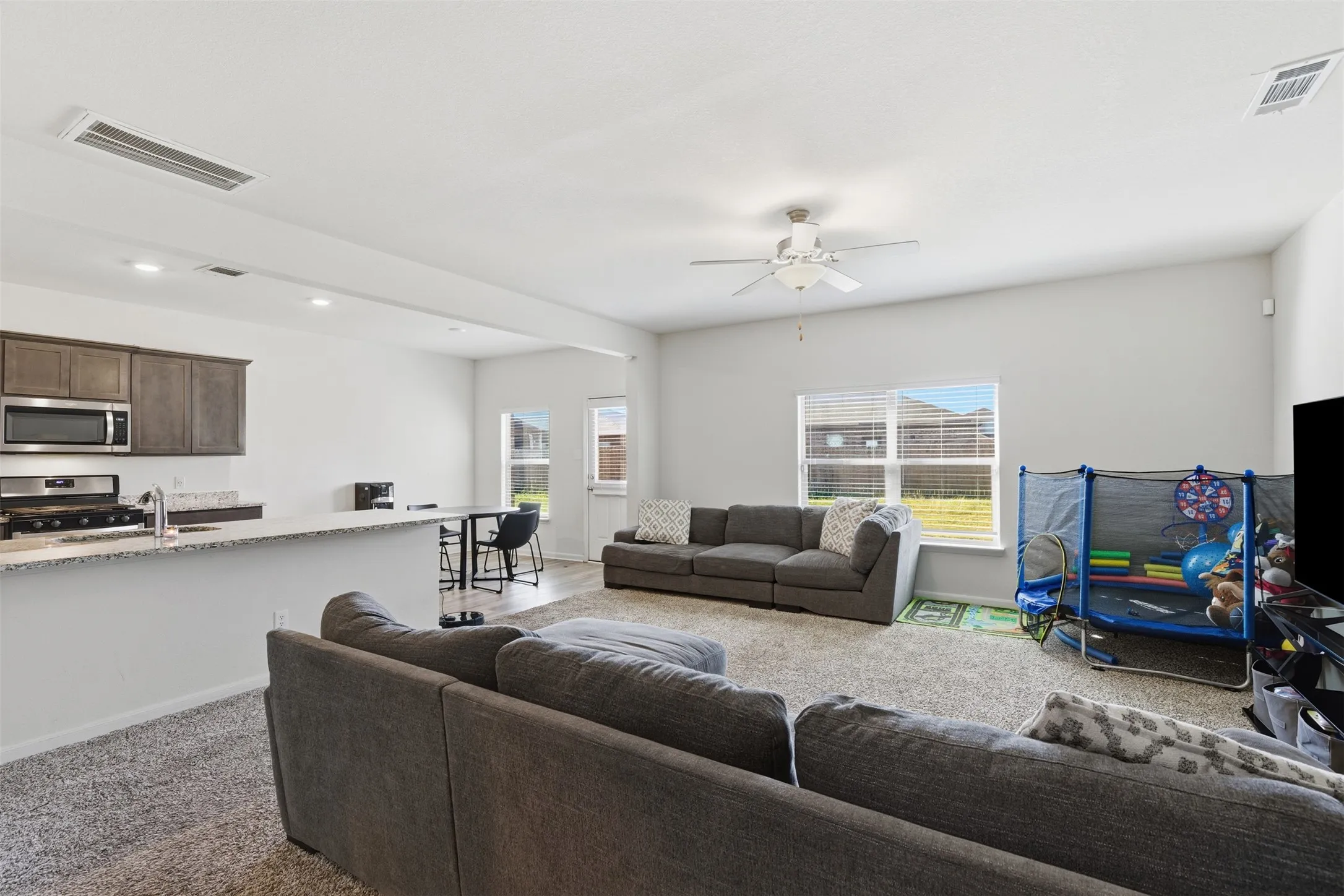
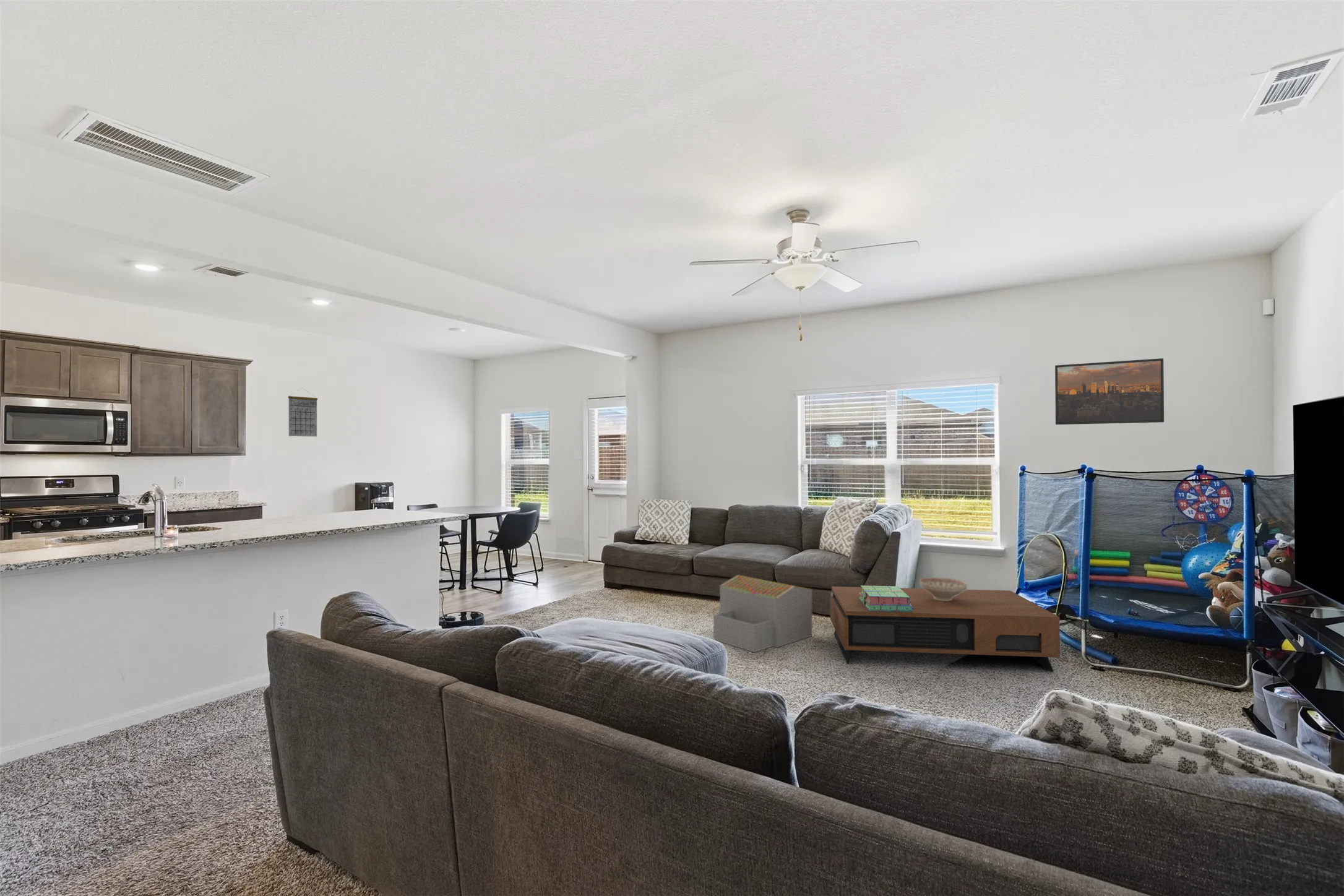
+ coffee table [830,586,1061,672]
+ decorative bowl [919,577,968,601]
+ architectural model [713,574,813,653]
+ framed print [1054,358,1165,425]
+ stack of books [859,585,913,612]
+ calendar [288,387,318,437]
